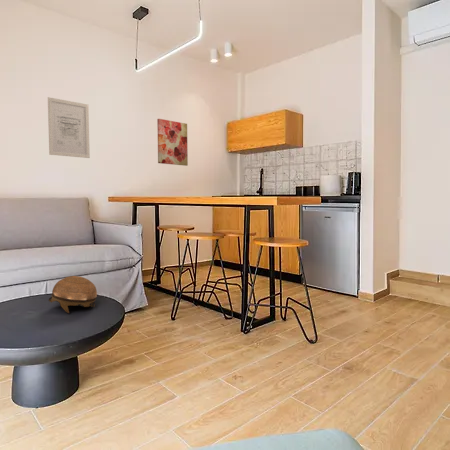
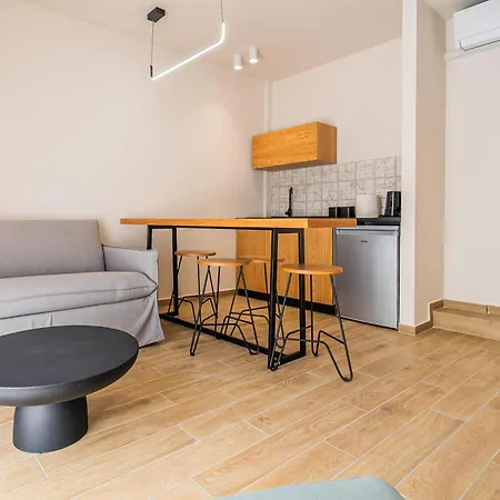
- wall art [156,118,189,167]
- wall art [47,96,91,159]
- decorative bowl [48,275,98,314]
